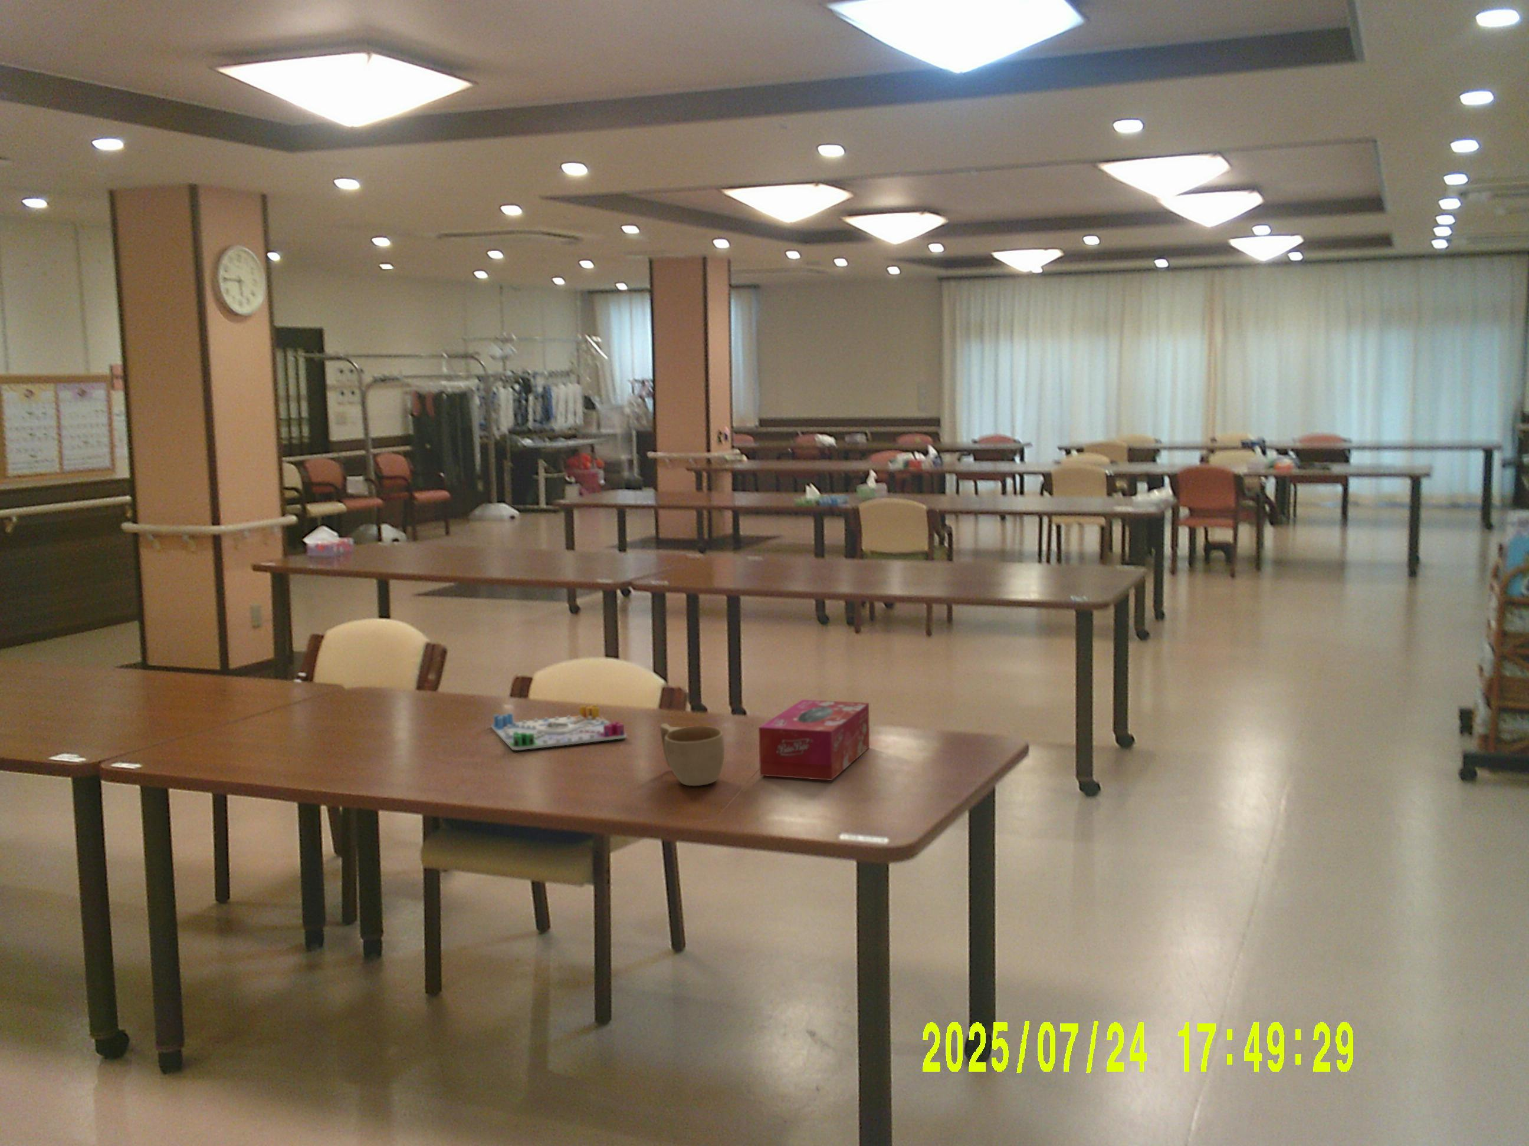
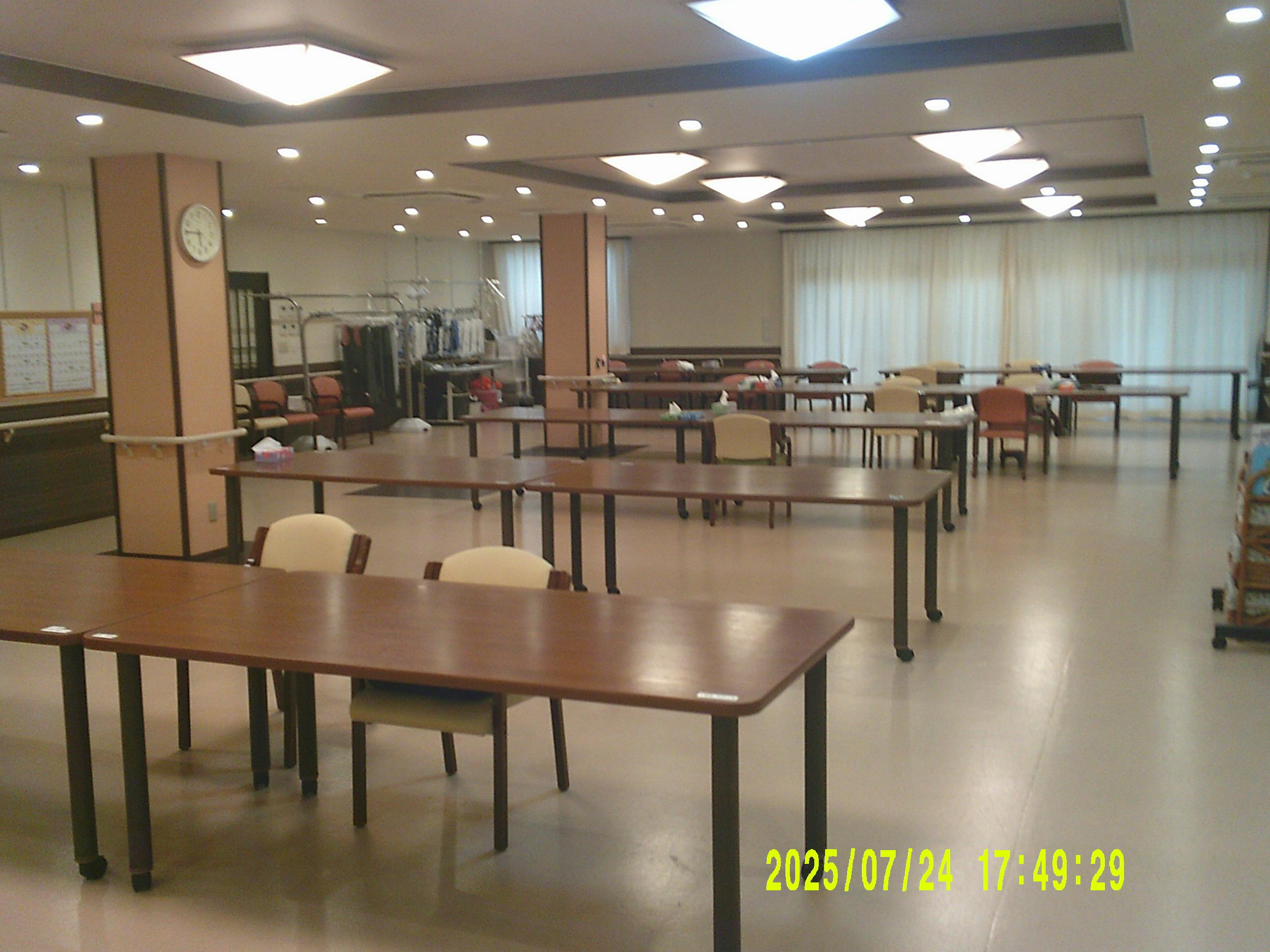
- tissue box [758,699,870,781]
- board game [491,704,627,751]
- cup [660,722,725,786]
